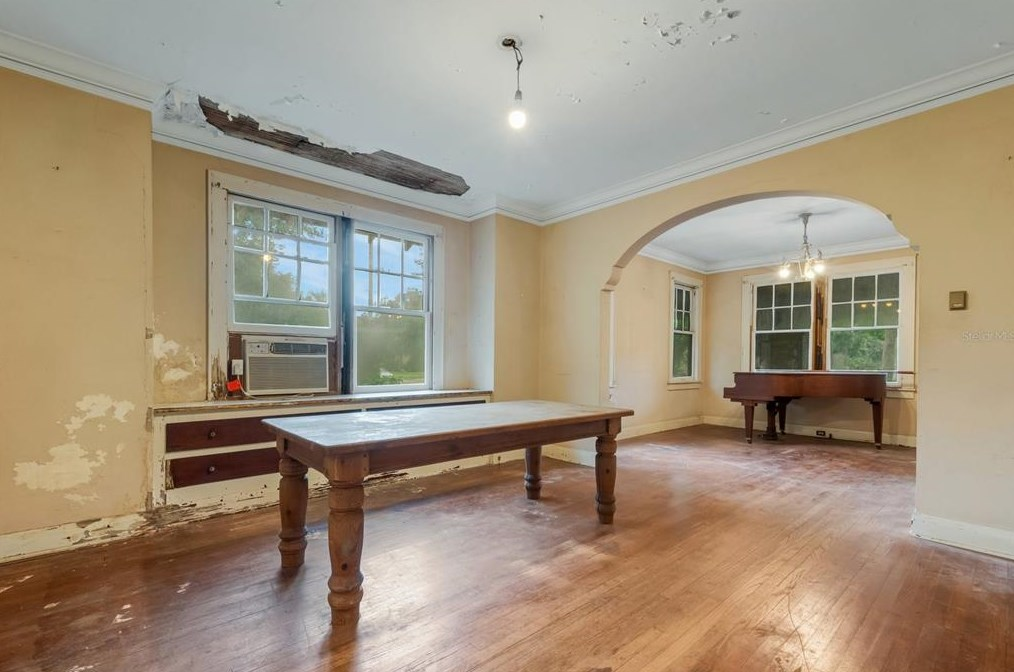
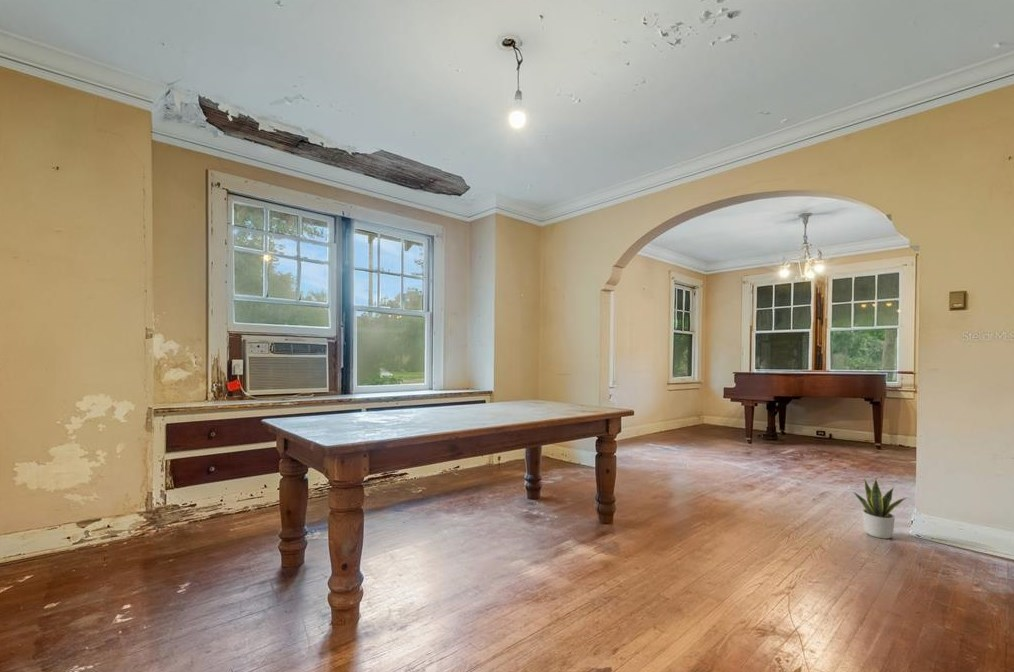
+ potted plant [852,479,909,540]
